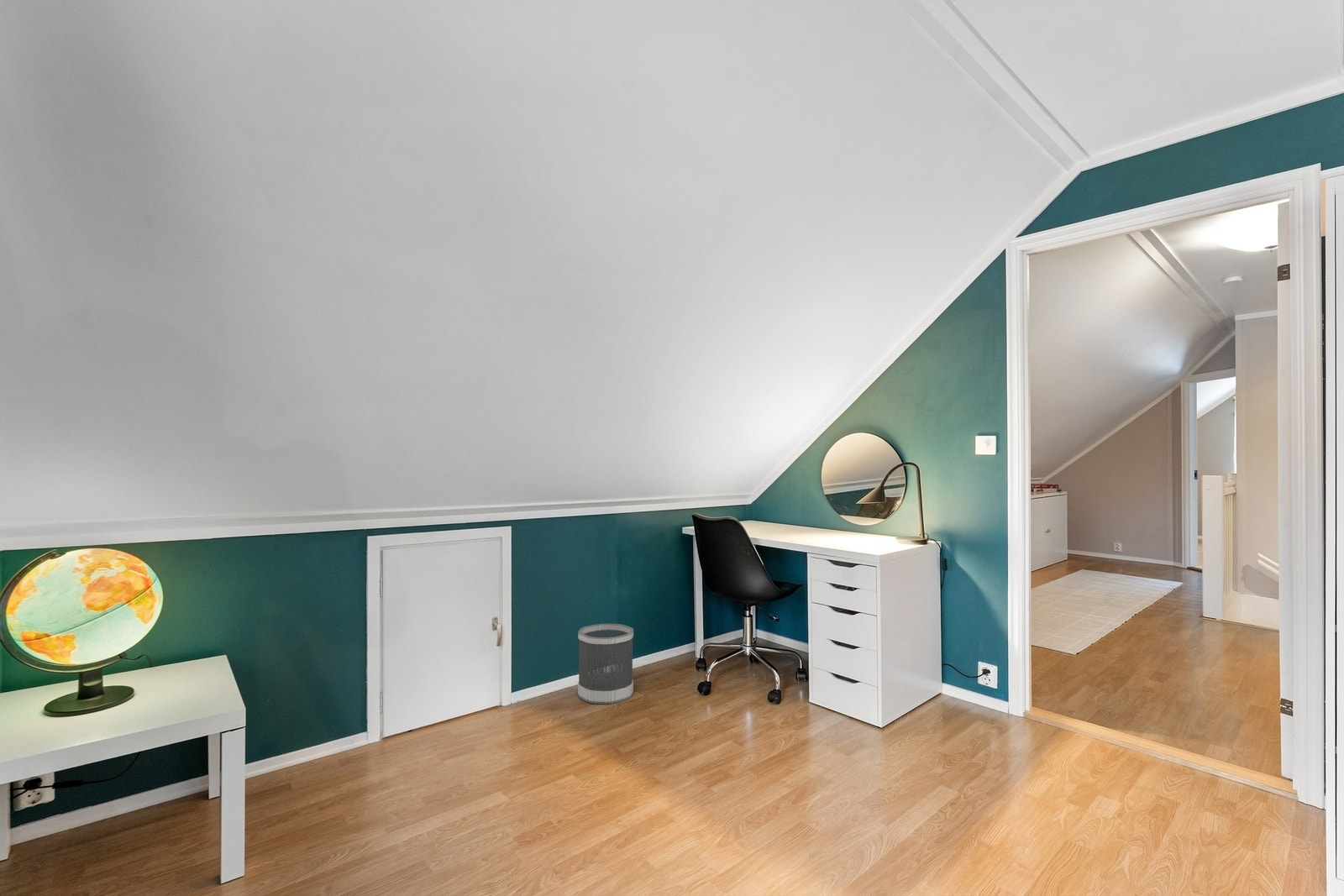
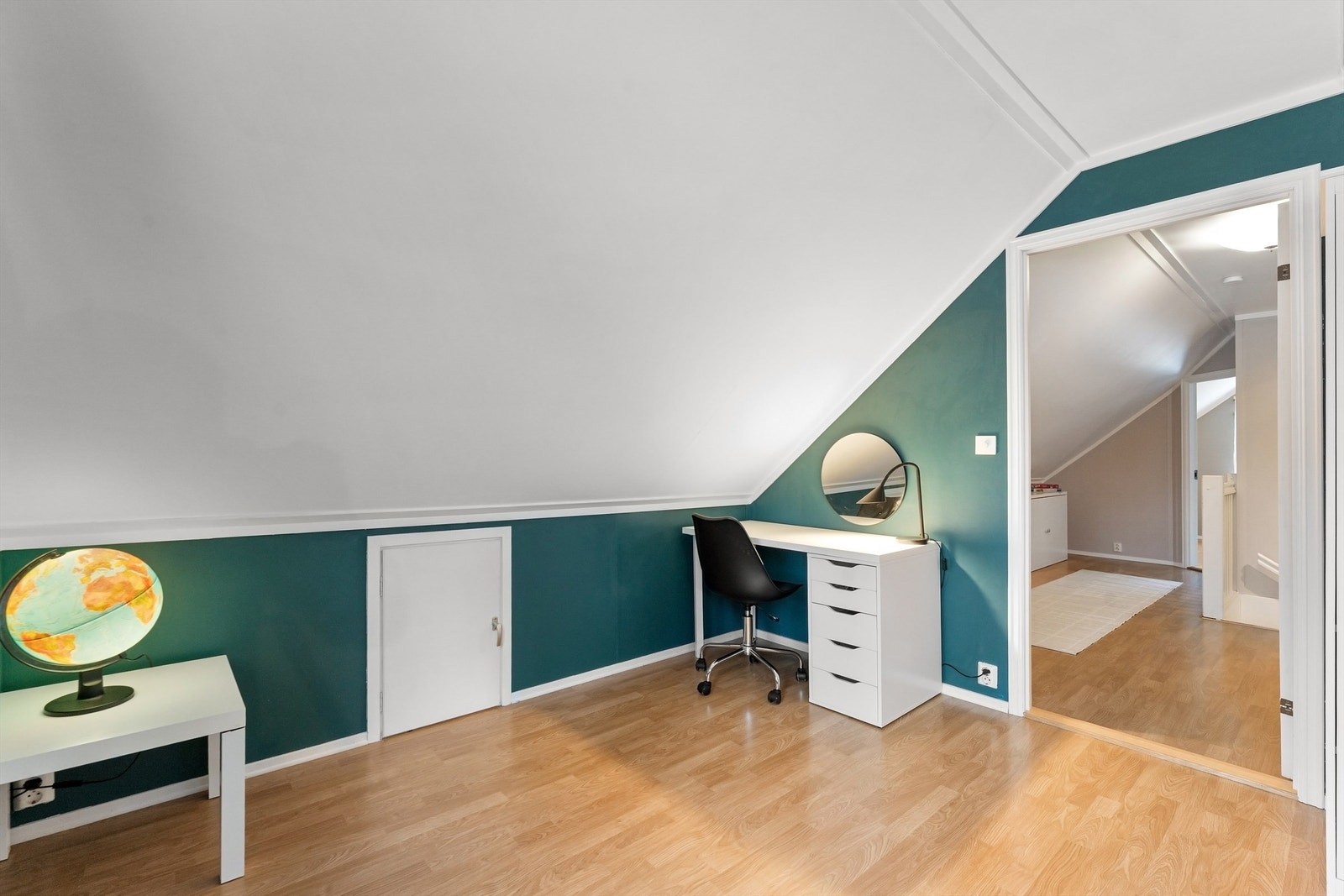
- wastebasket [577,623,634,705]
